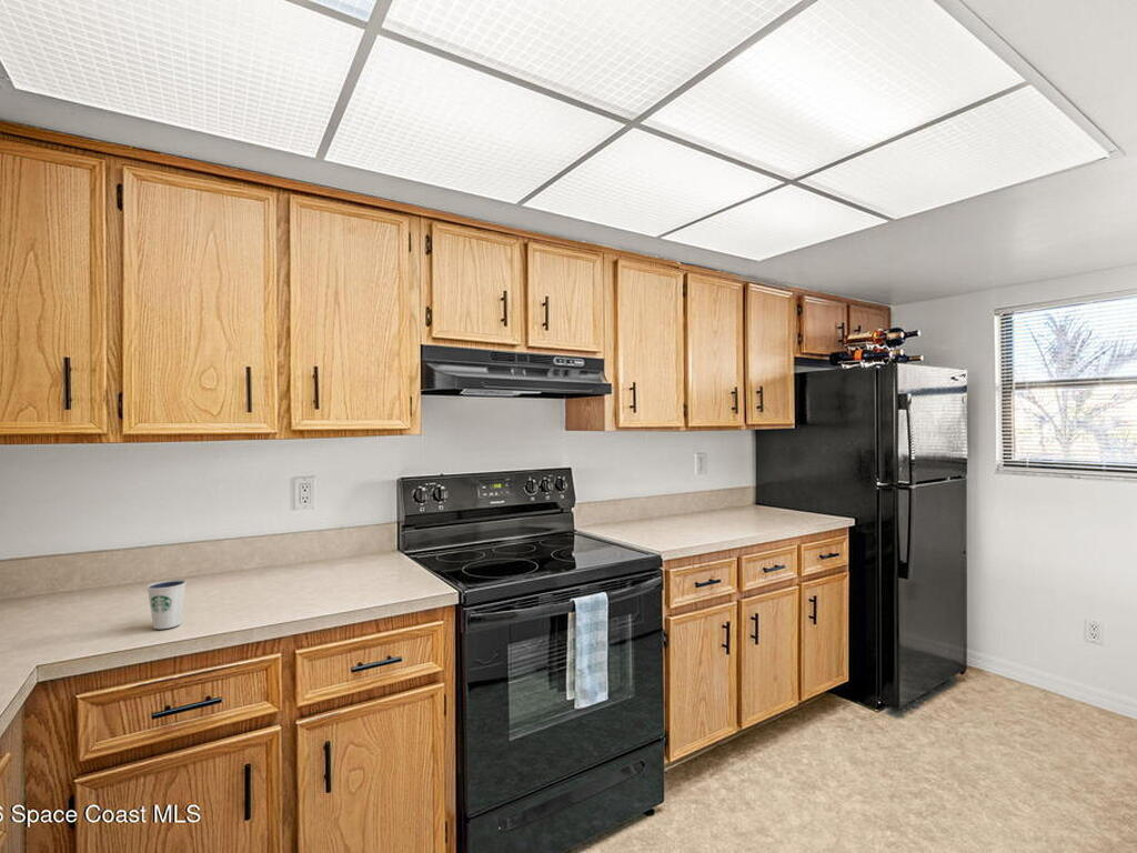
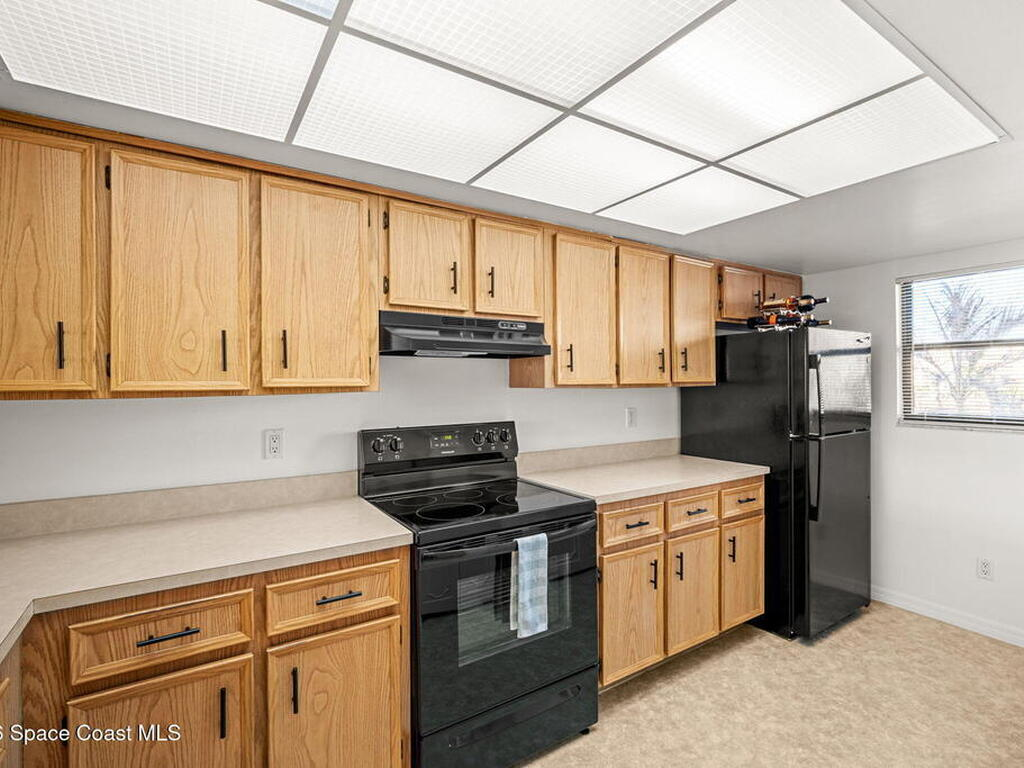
- dixie cup [145,579,188,630]
